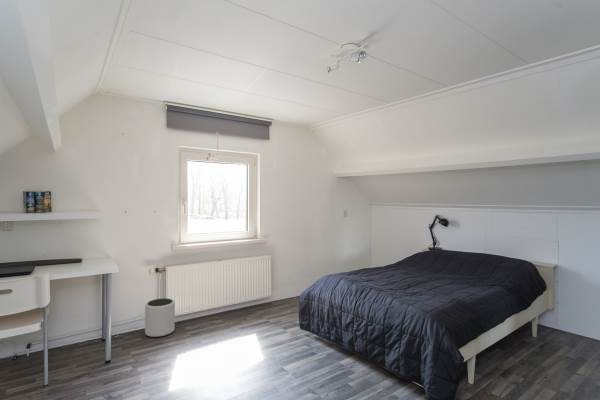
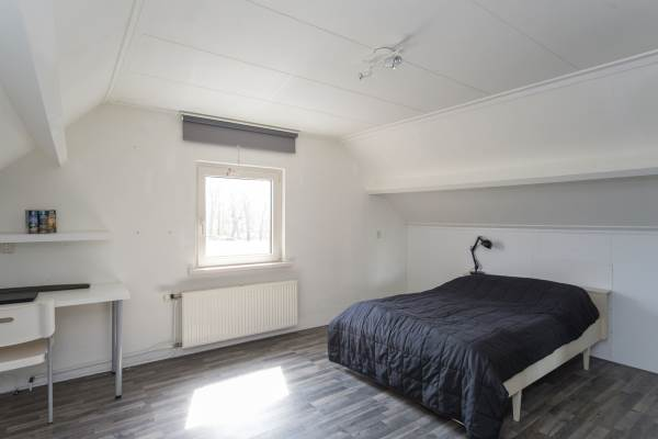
- plant pot [144,297,176,338]
